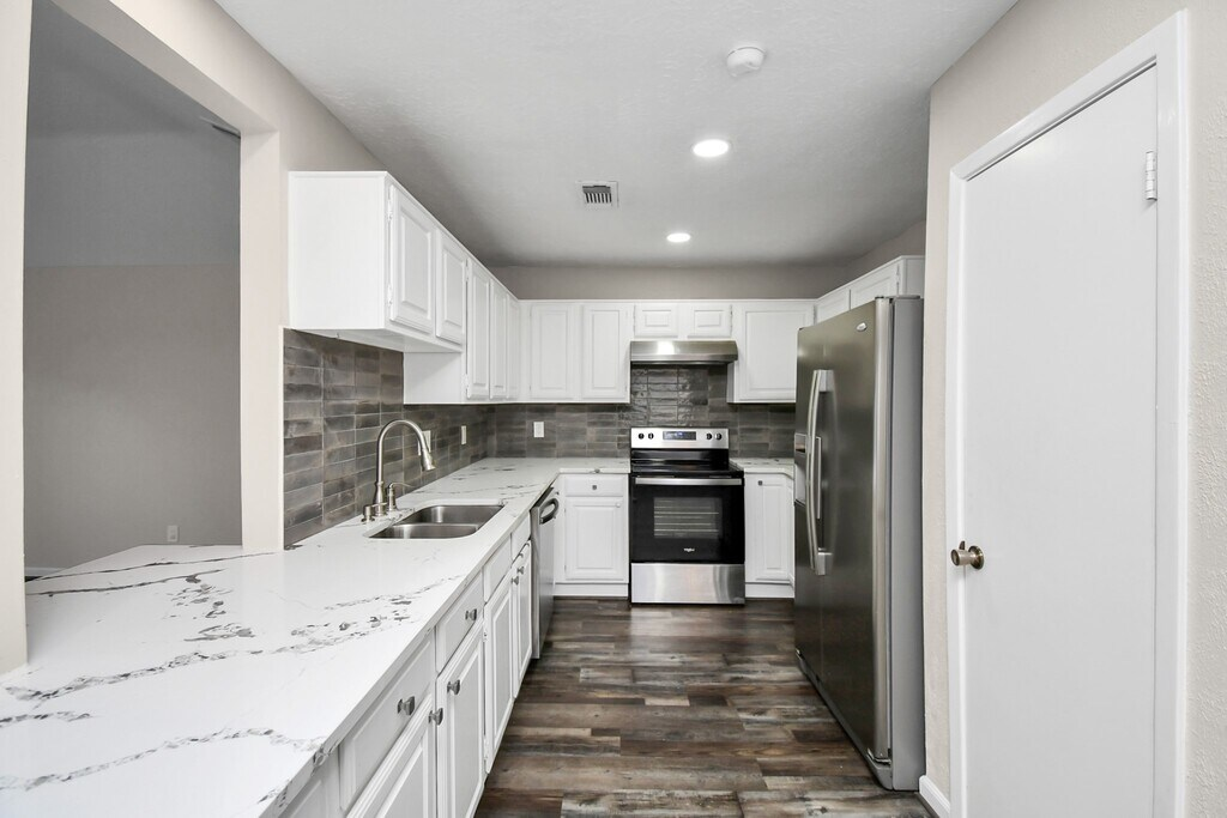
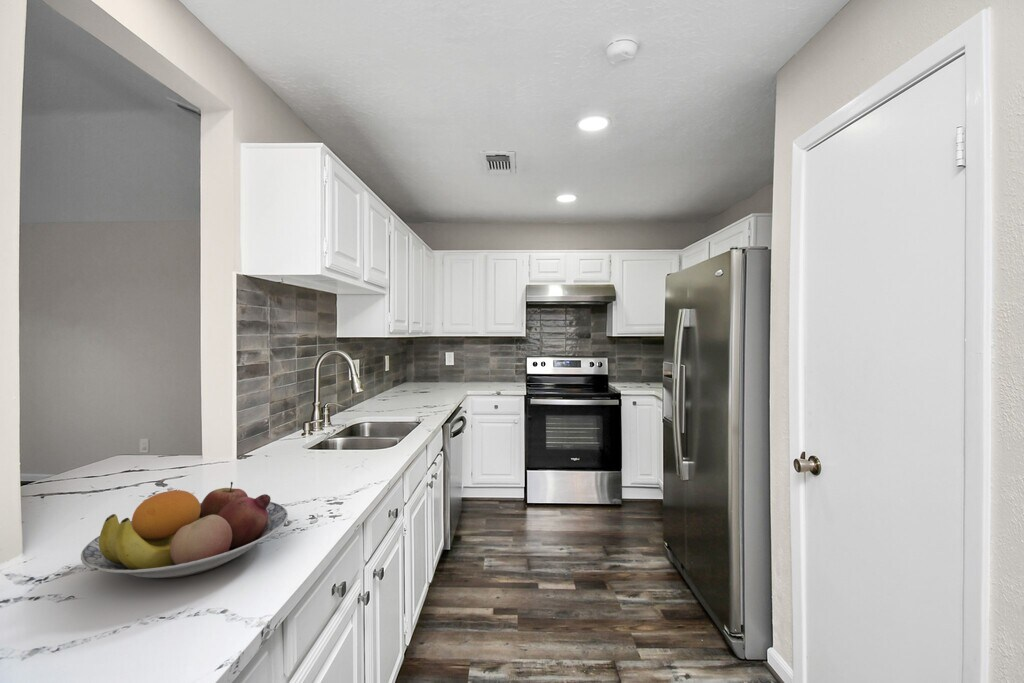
+ fruit bowl [80,481,289,579]
